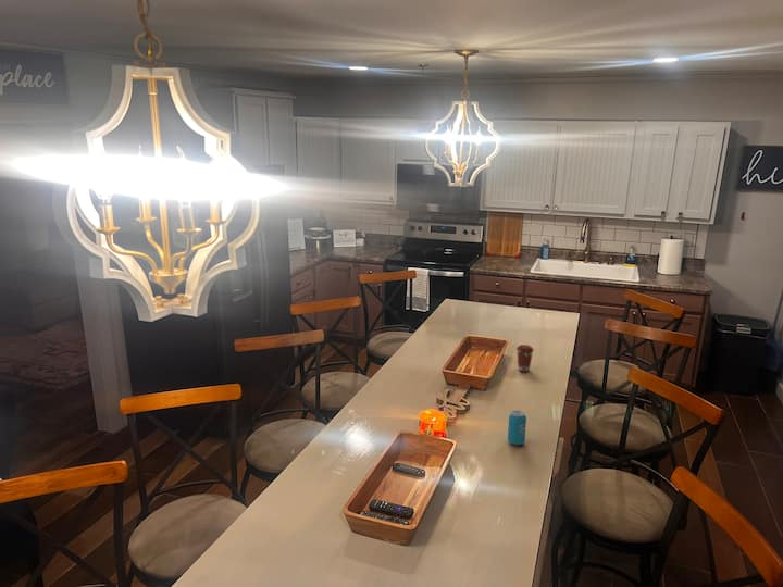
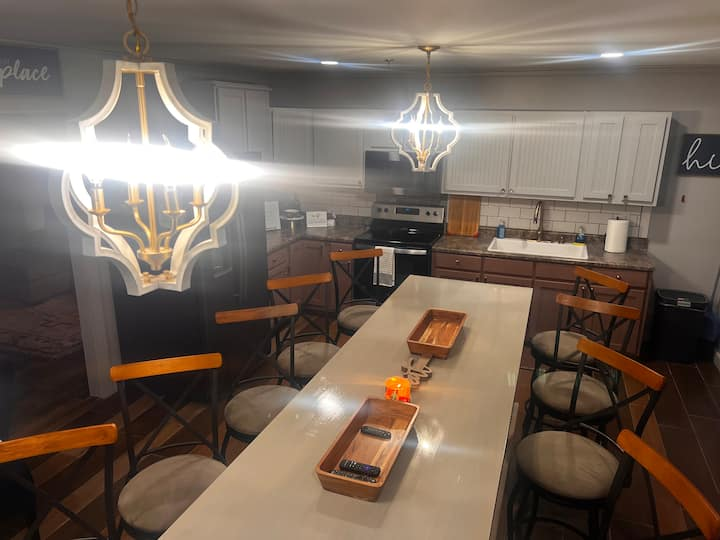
- beverage can [507,410,527,446]
- coffee cup [515,344,535,373]
